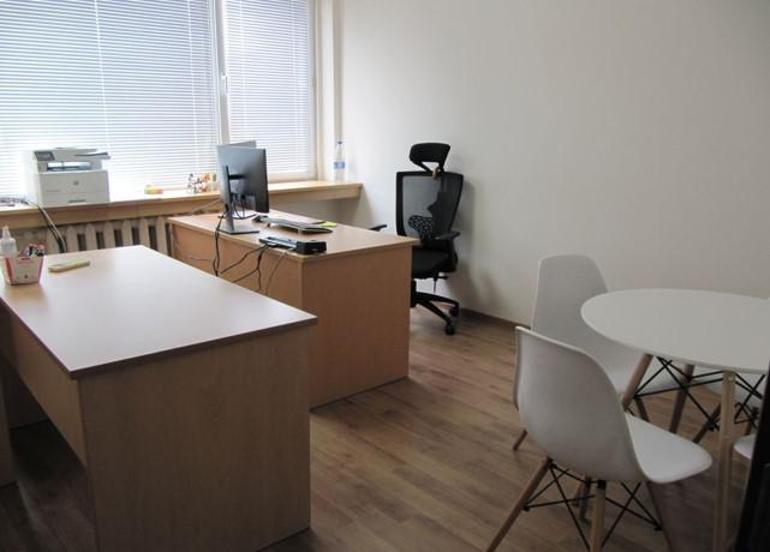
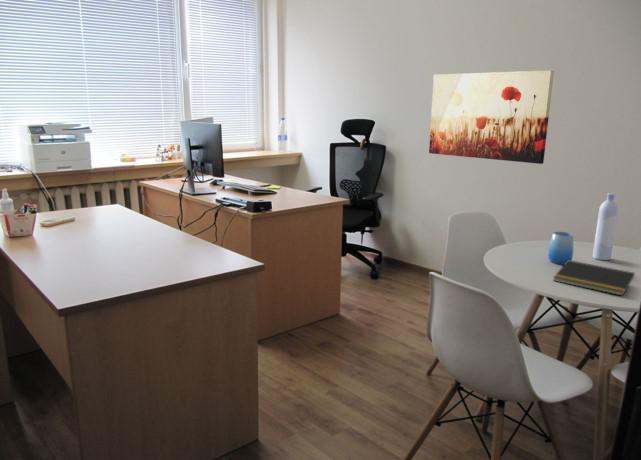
+ bottle [592,192,619,261]
+ wall art [428,70,555,165]
+ cup [547,231,574,265]
+ notepad [552,260,636,297]
